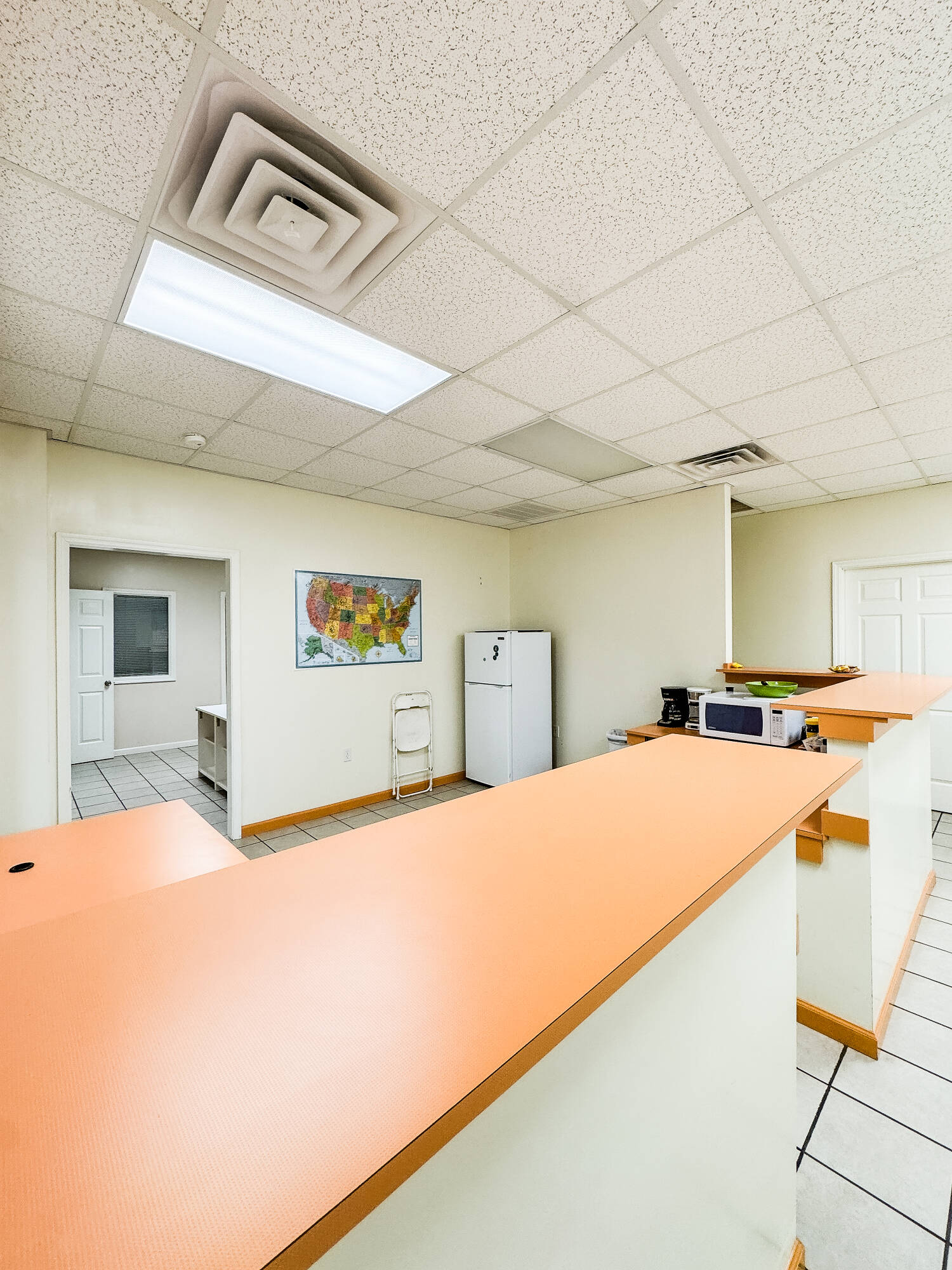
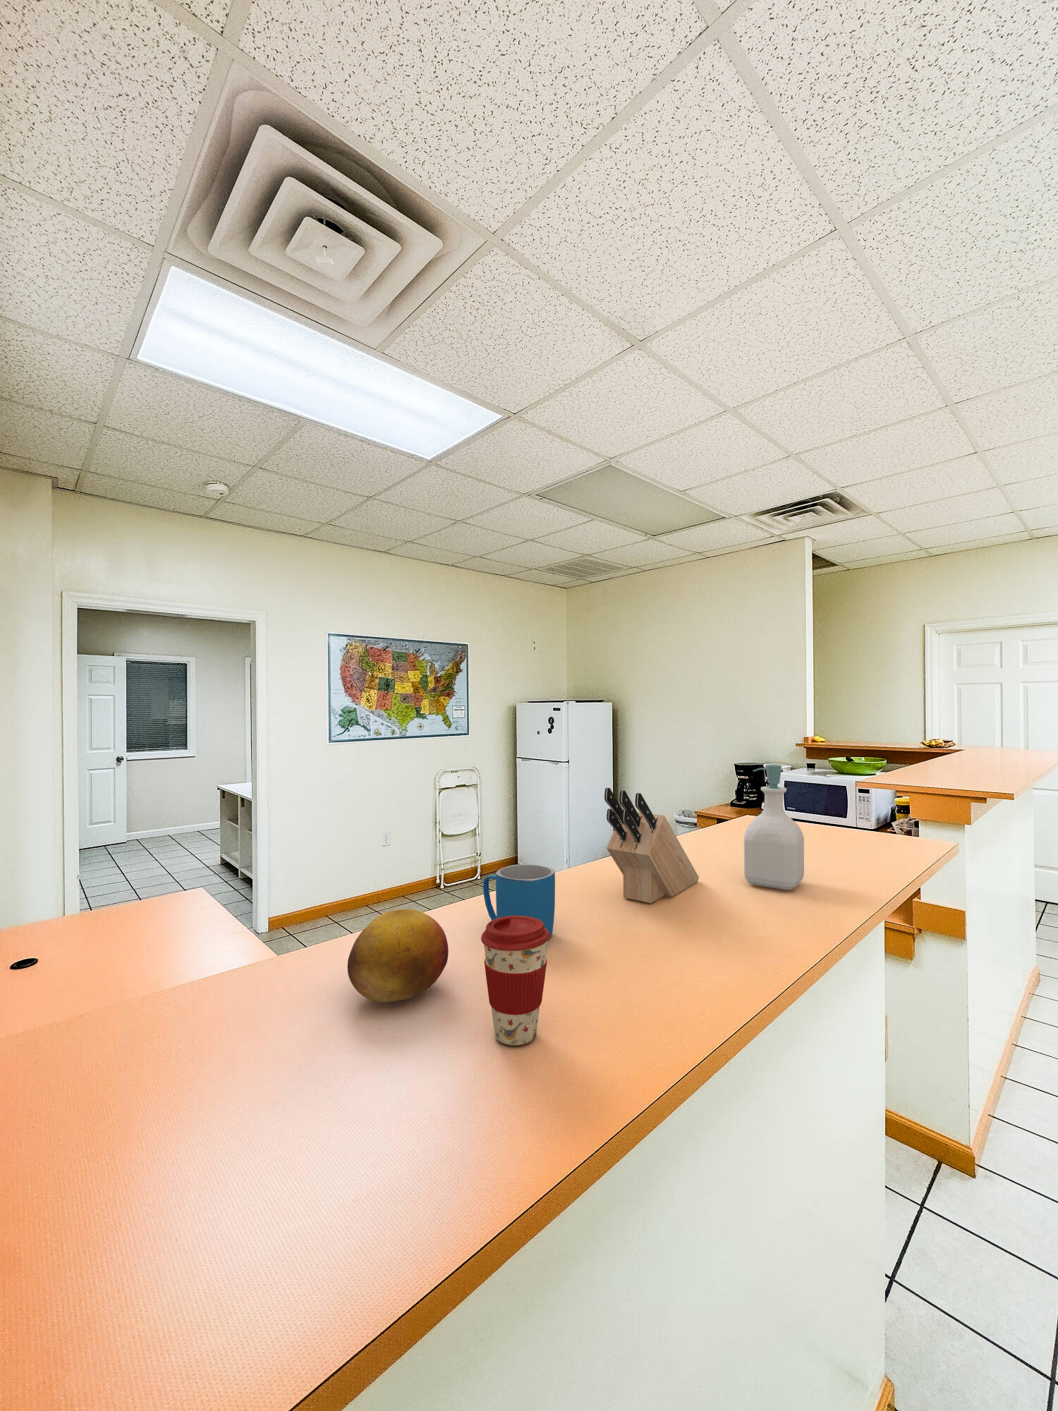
+ coffee cup [480,915,551,1047]
+ fruit [347,909,449,1003]
+ knife block [603,787,700,904]
+ mug [482,863,556,938]
+ soap bottle [743,764,805,890]
